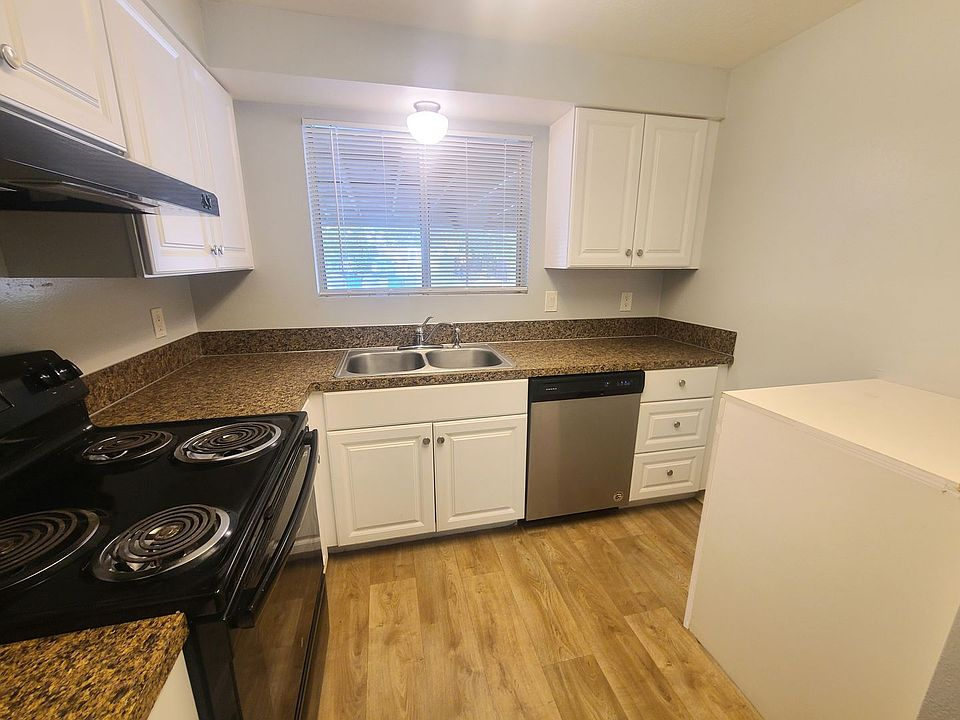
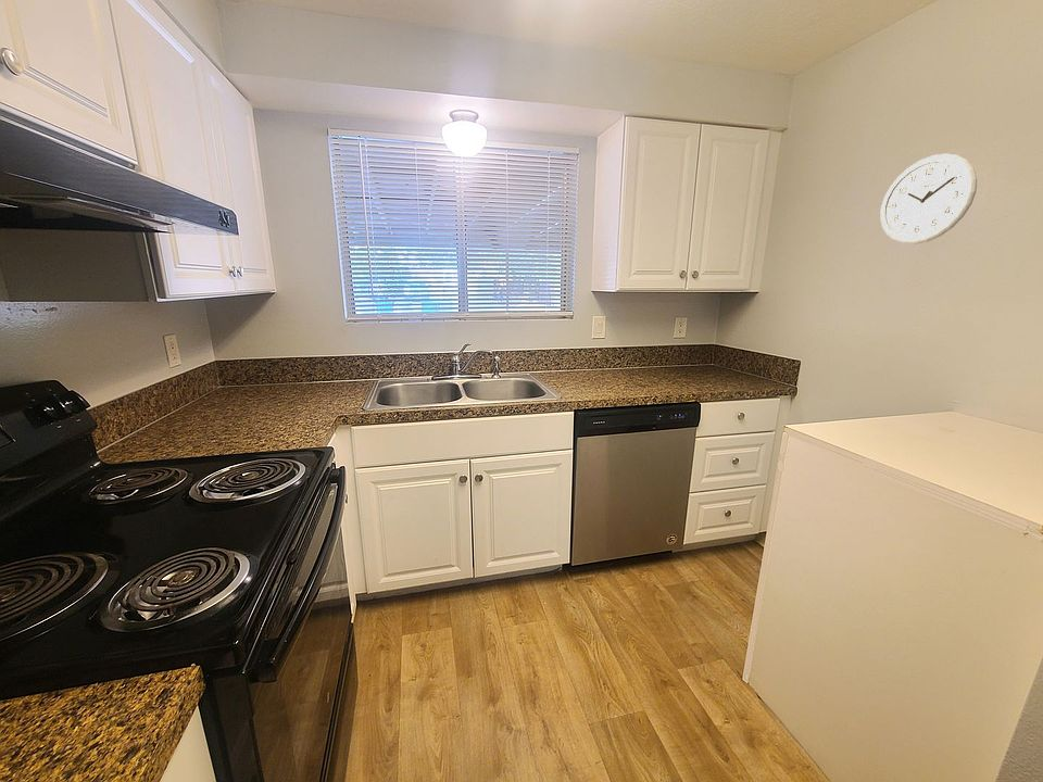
+ wall clock [879,152,978,245]
